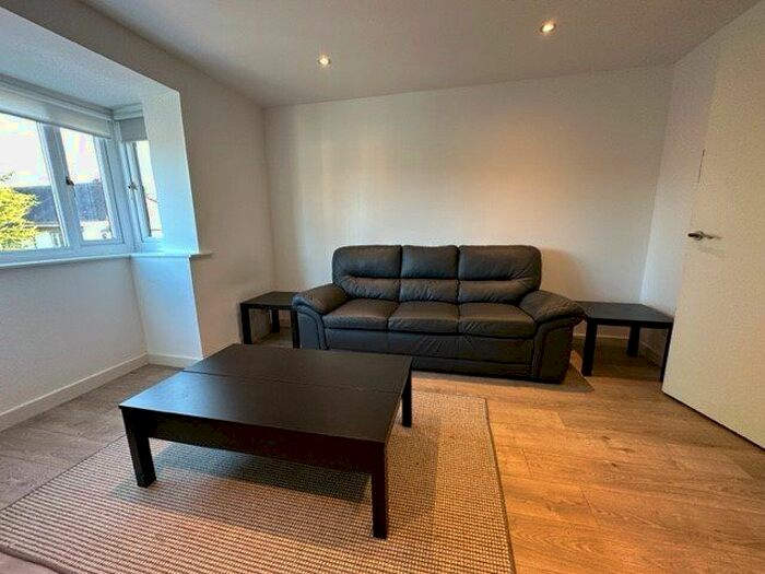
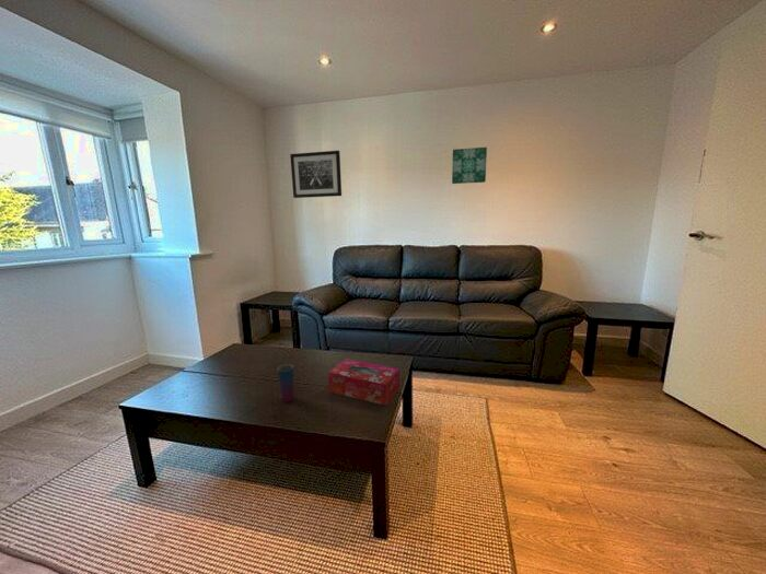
+ cup [276,363,295,403]
+ wall art [289,150,343,199]
+ tissue box [327,358,401,407]
+ wall art [451,147,488,185]
